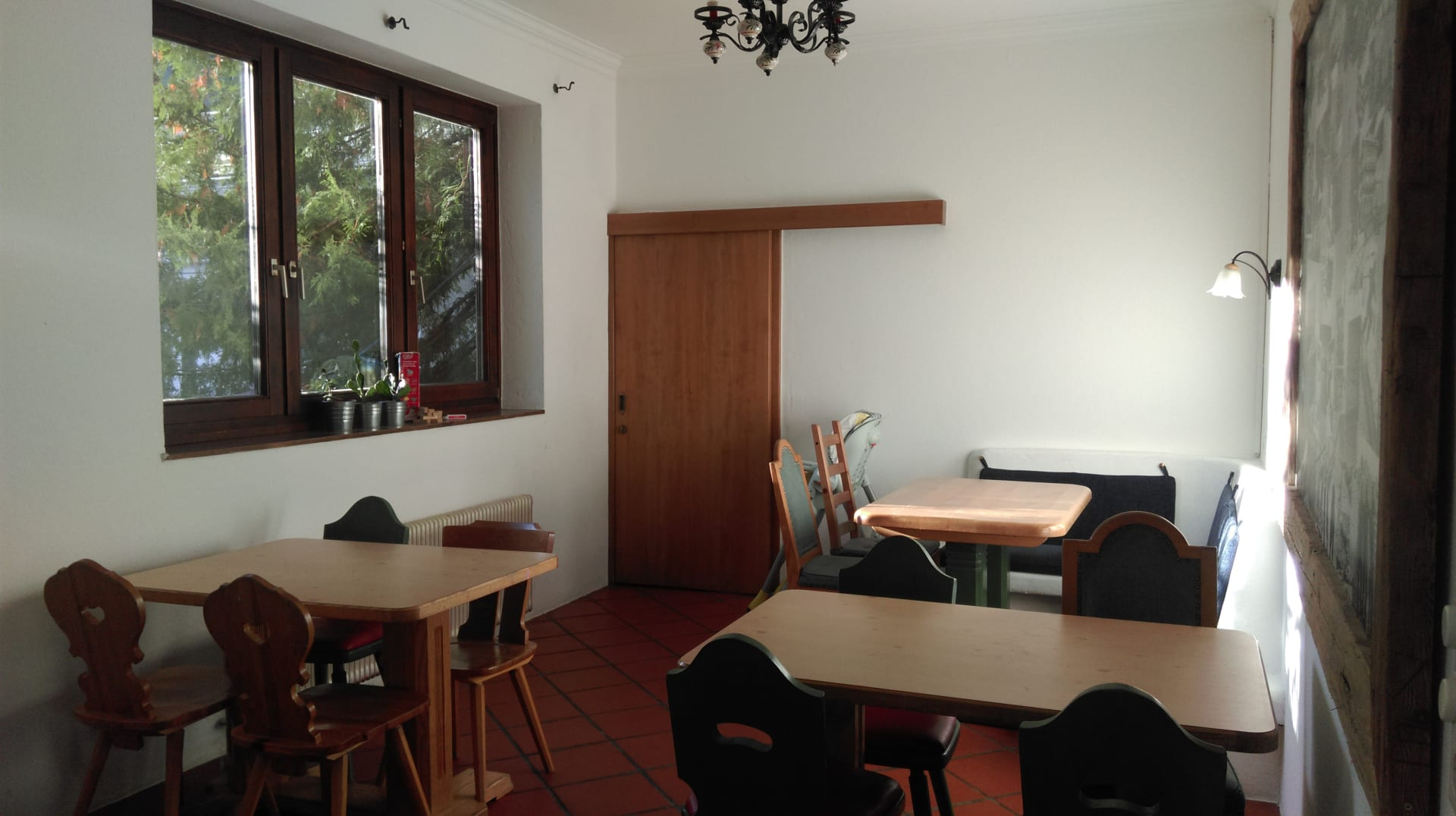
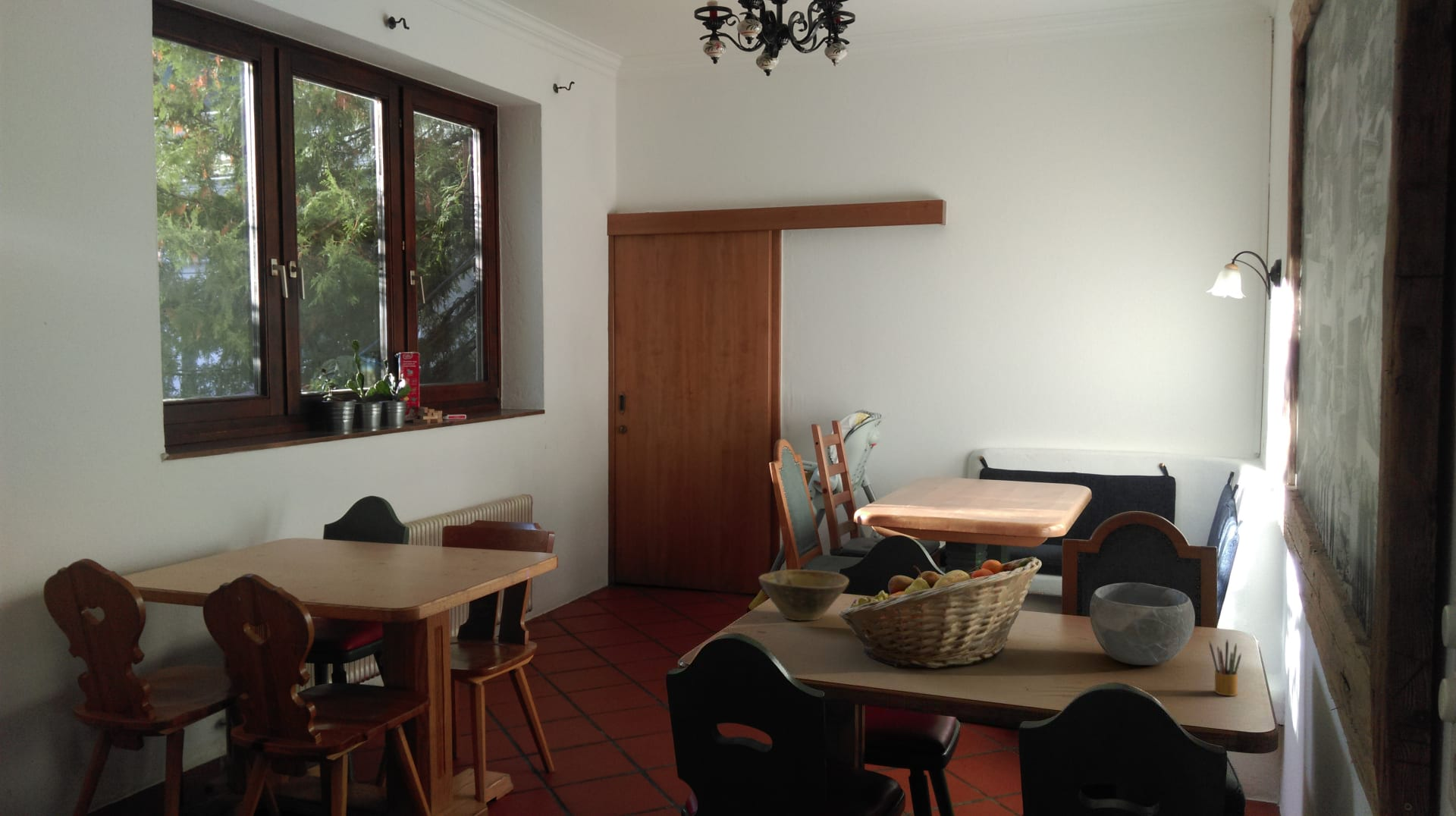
+ bowl [758,569,850,621]
+ bowl [1089,582,1196,666]
+ fruit basket [839,556,1042,669]
+ pencil box [1209,639,1242,696]
